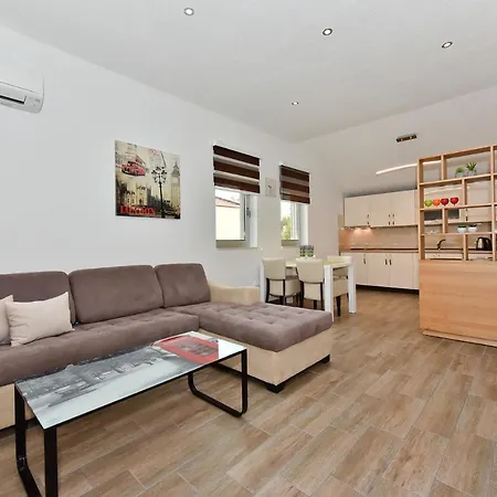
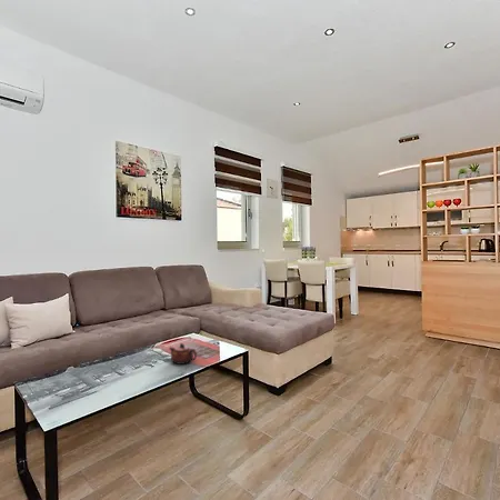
+ teapot [168,342,198,366]
